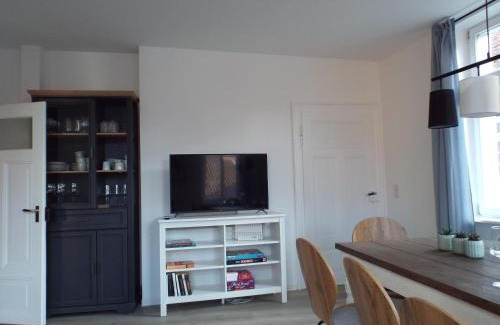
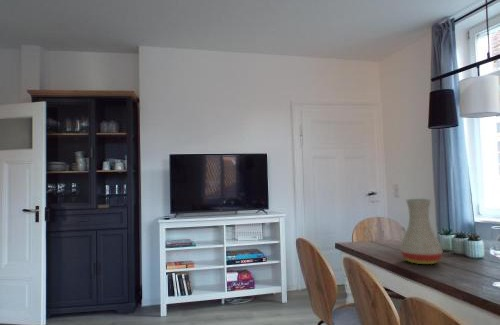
+ vase [399,198,444,265]
